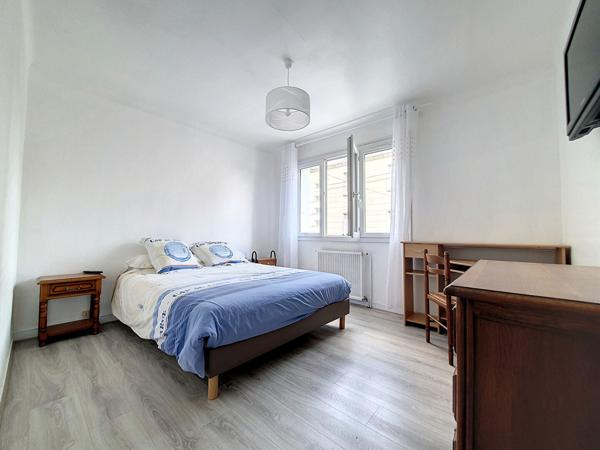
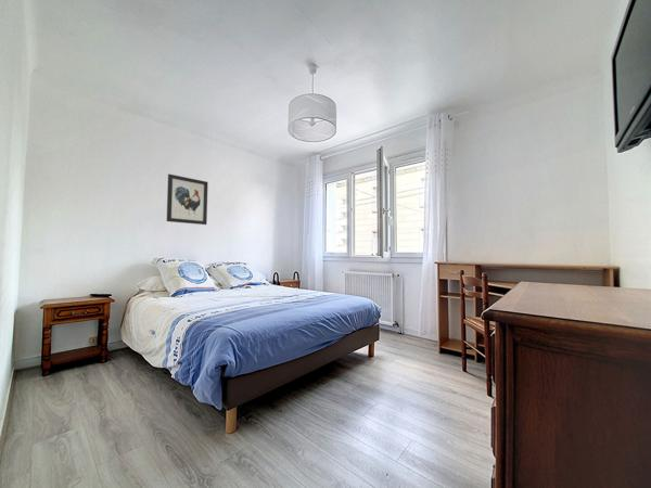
+ wall art [166,174,209,226]
